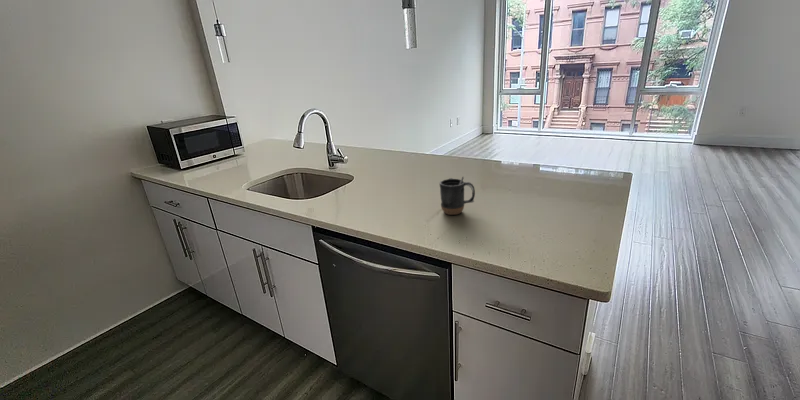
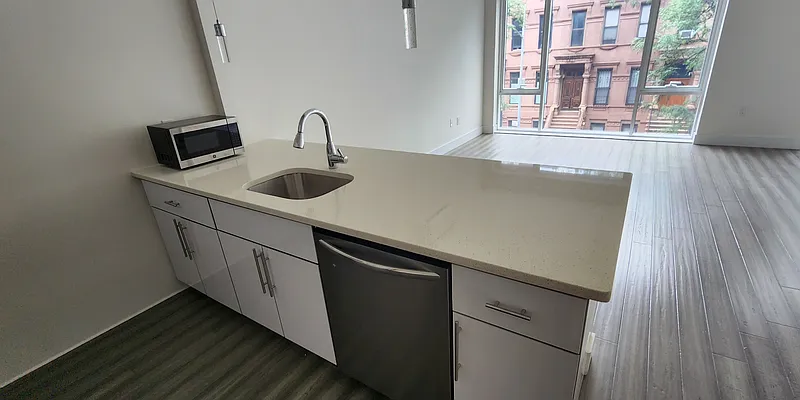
- mug [438,176,476,216]
